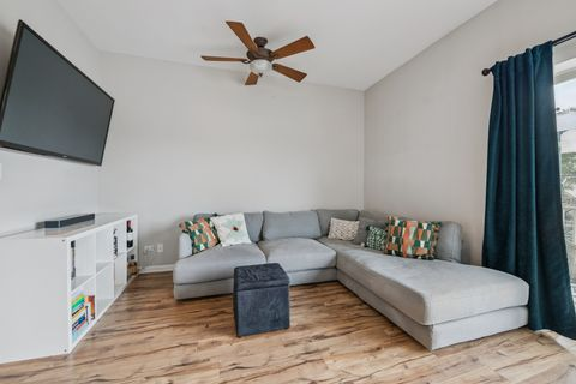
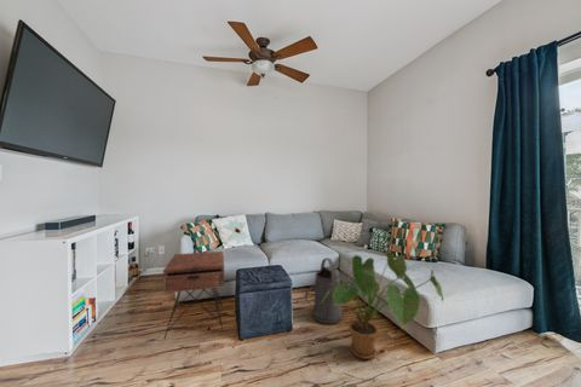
+ watering can [304,256,358,325]
+ nightstand [162,250,225,341]
+ house plant [322,252,445,360]
